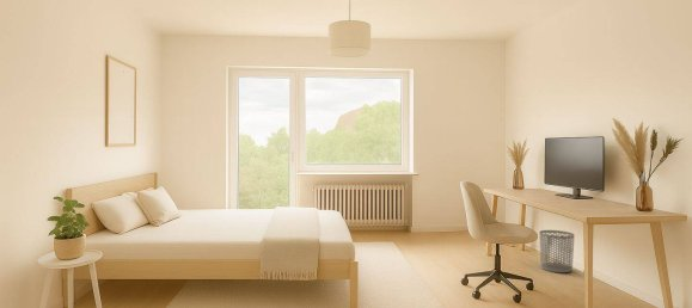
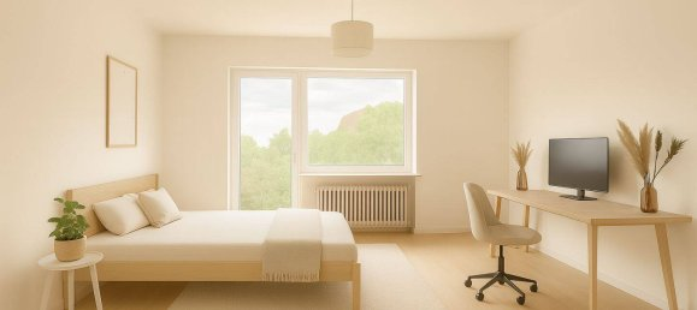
- waste bin [538,229,575,273]
